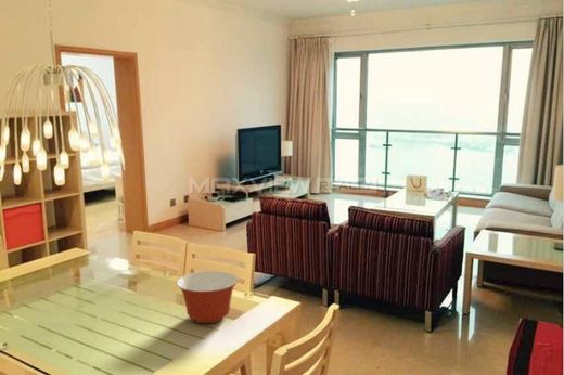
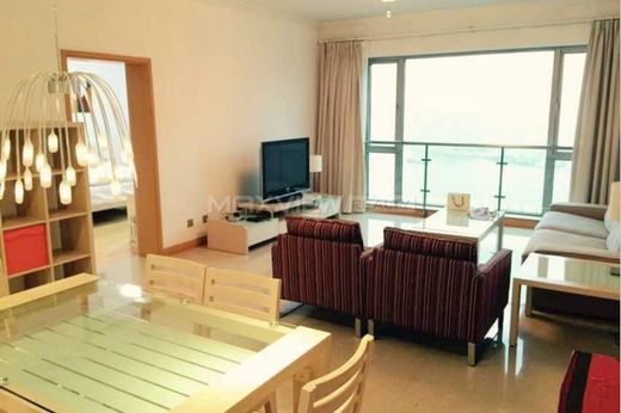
- mixing bowl [176,270,240,324]
